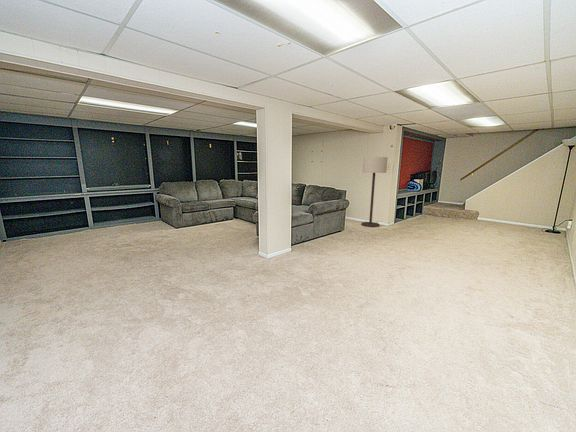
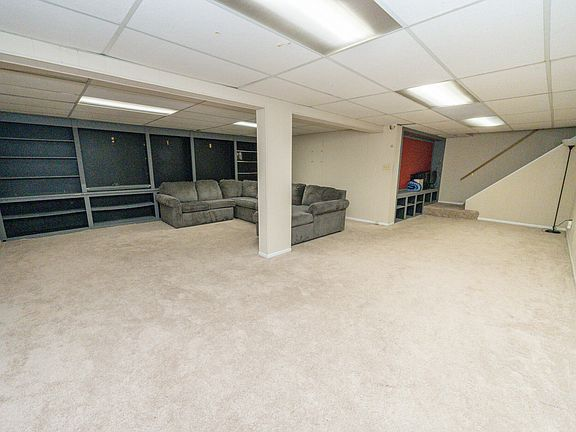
- floor lamp [360,156,388,228]
